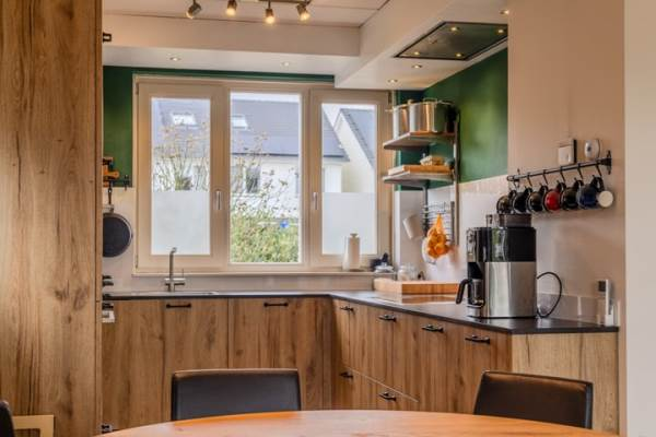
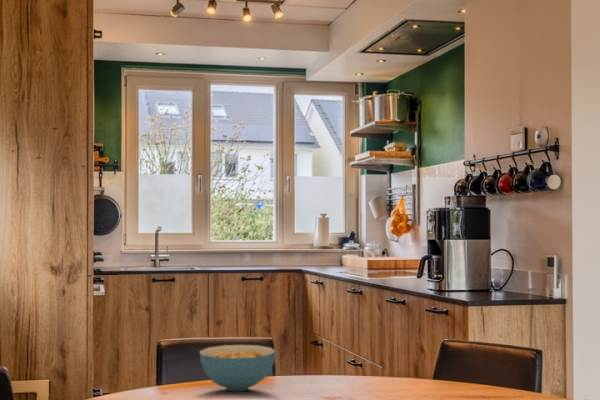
+ cereal bowl [198,344,277,392]
